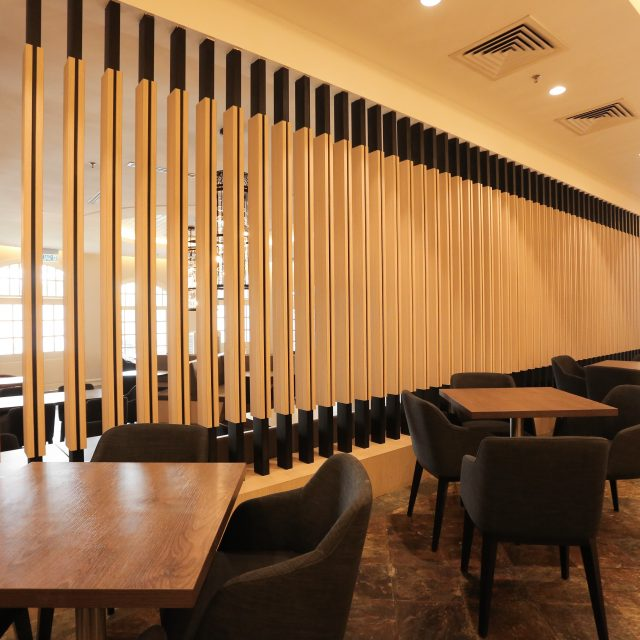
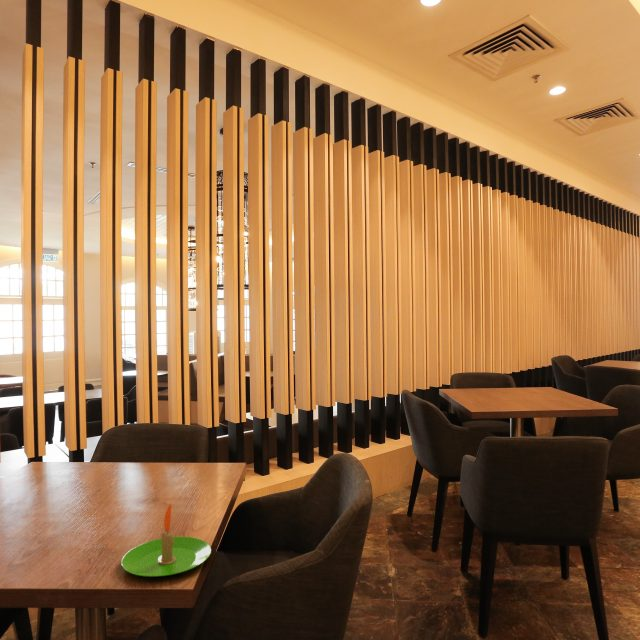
+ candle [120,503,212,578]
